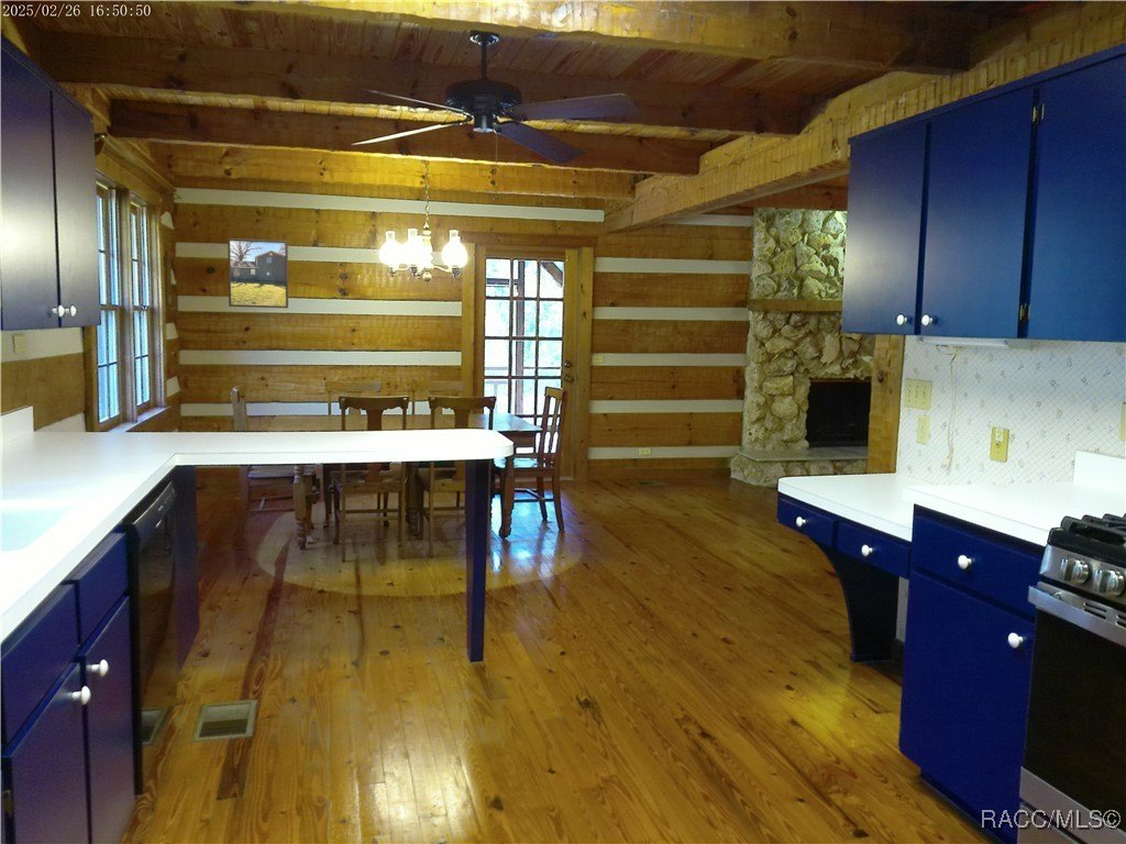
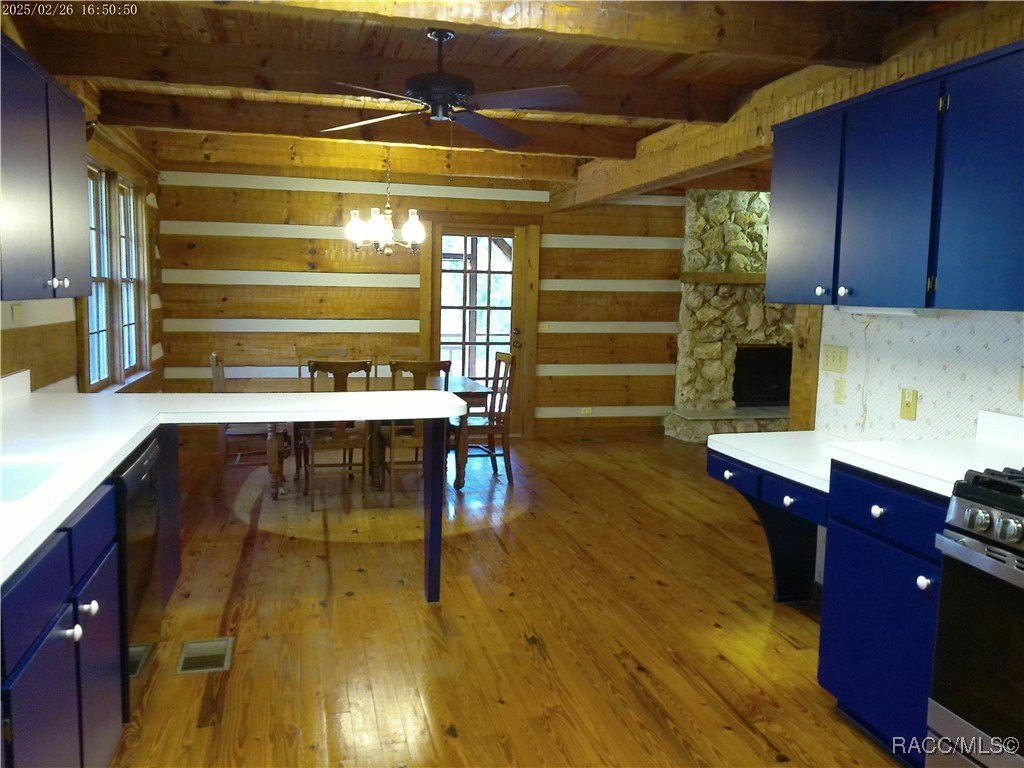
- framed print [227,237,289,309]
